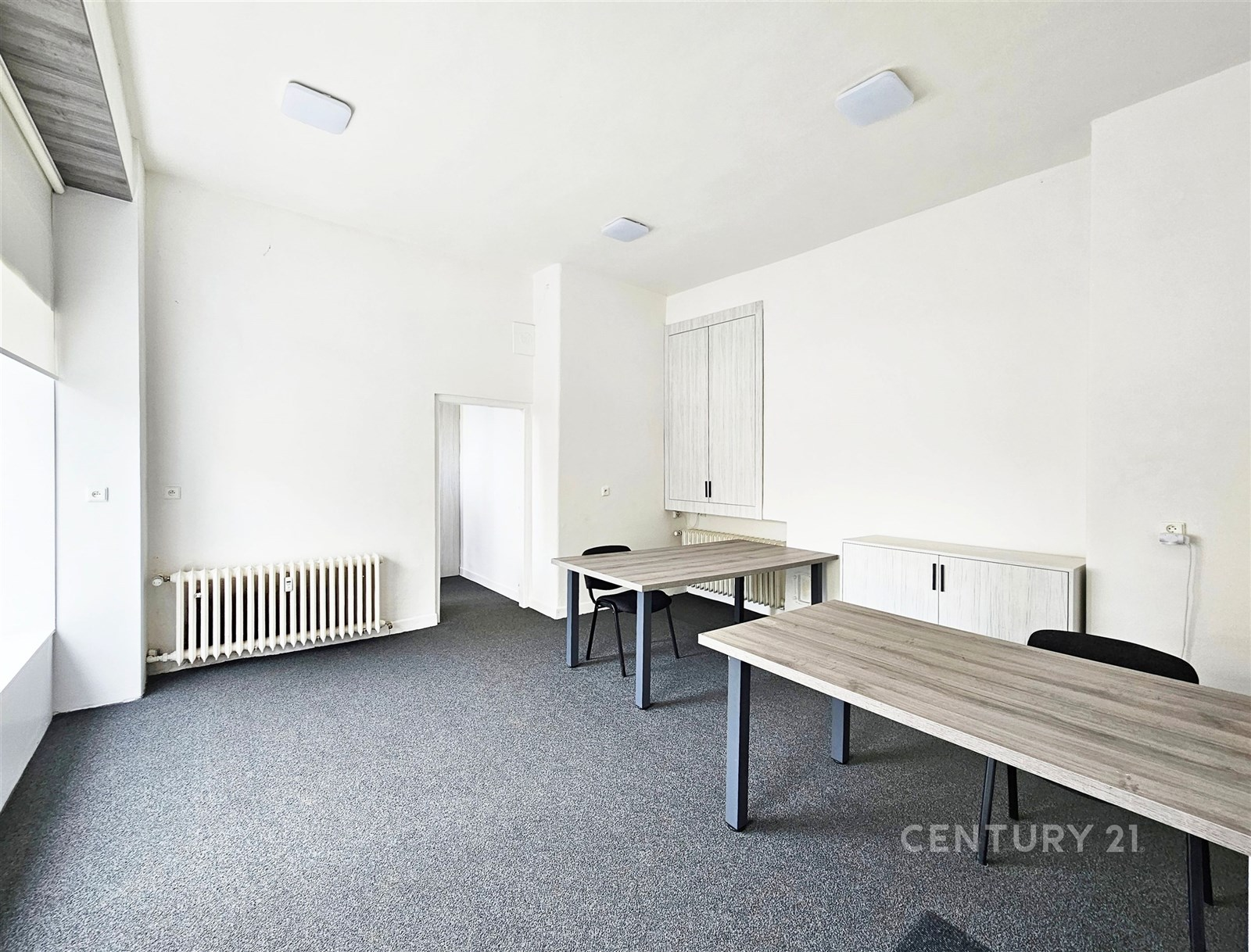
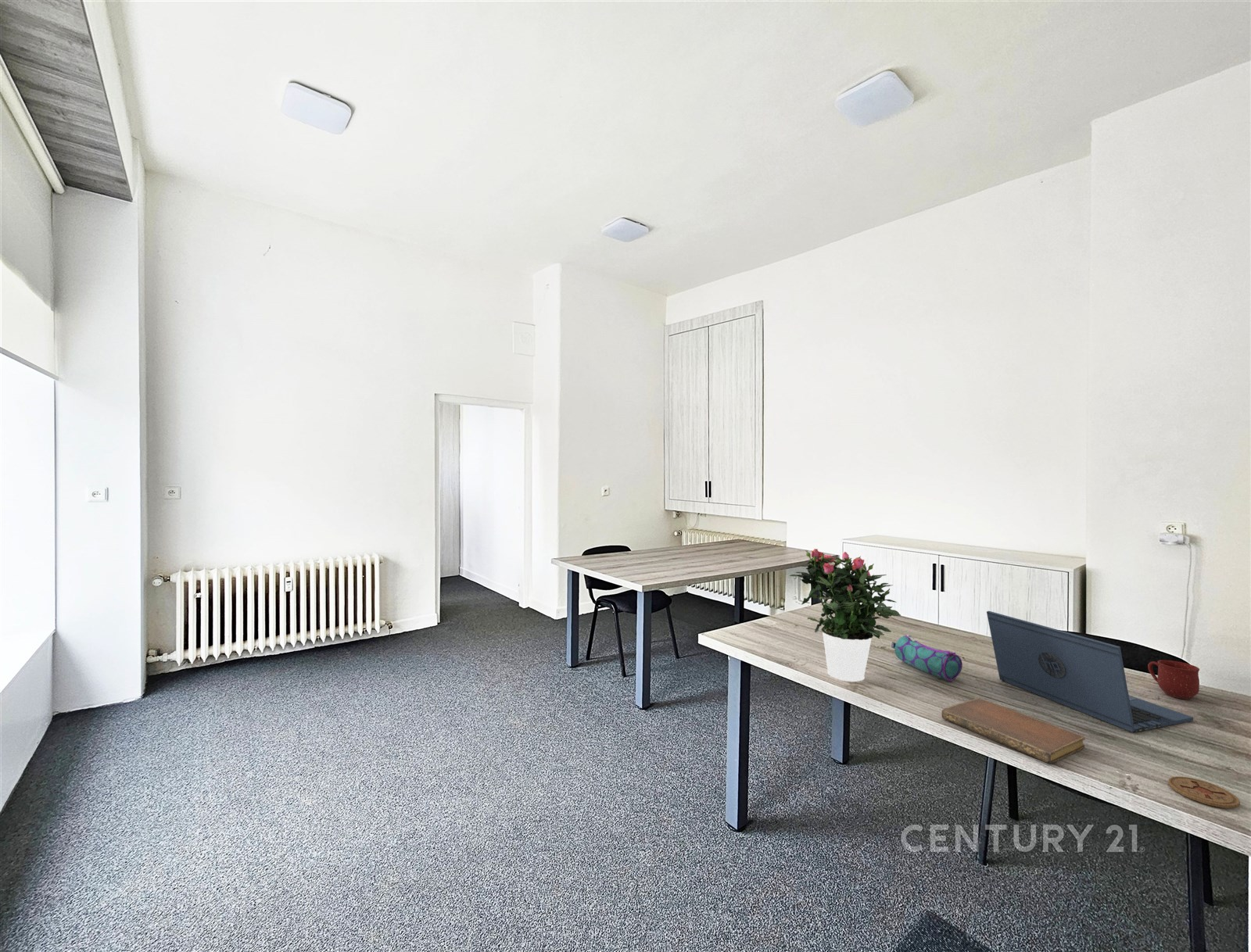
+ notebook [941,698,1086,764]
+ laptop [986,610,1194,733]
+ potted flower [789,548,902,682]
+ mug [1147,660,1200,700]
+ pencil case [891,634,963,682]
+ coaster [1167,775,1241,809]
